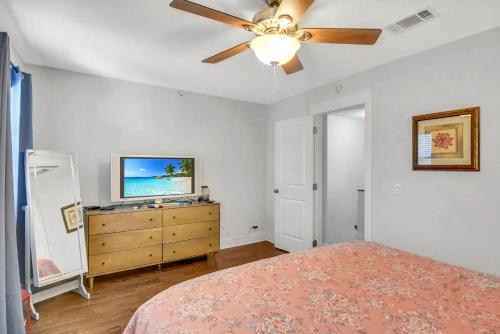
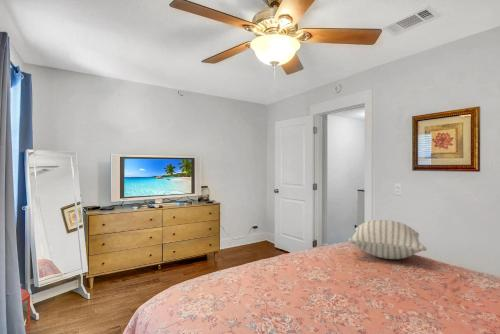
+ pillow [348,219,428,260]
